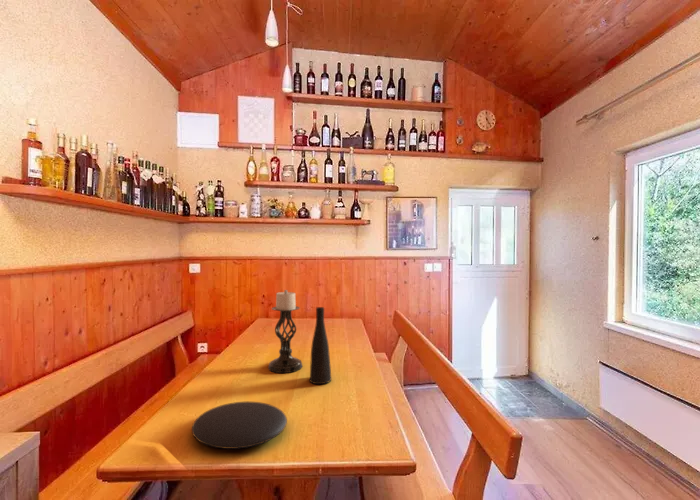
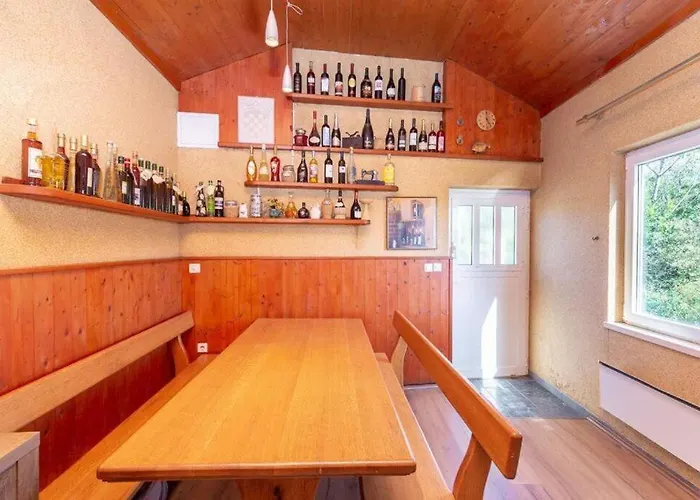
- candle holder [268,289,303,374]
- plate [191,401,288,450]
- vase [309,306,332,385]
